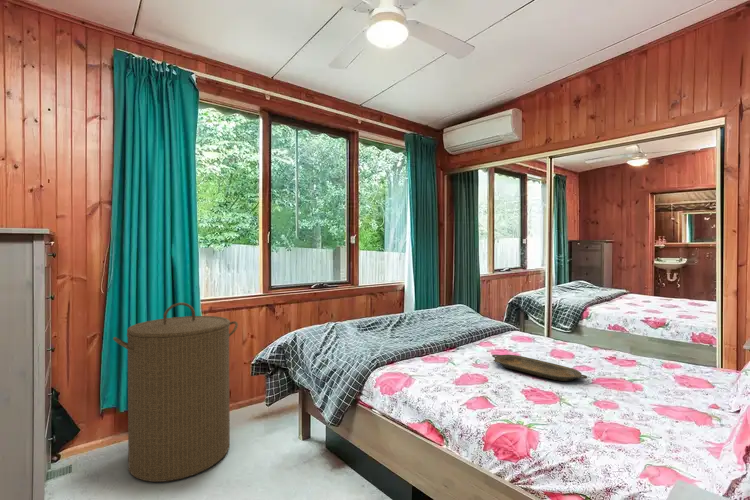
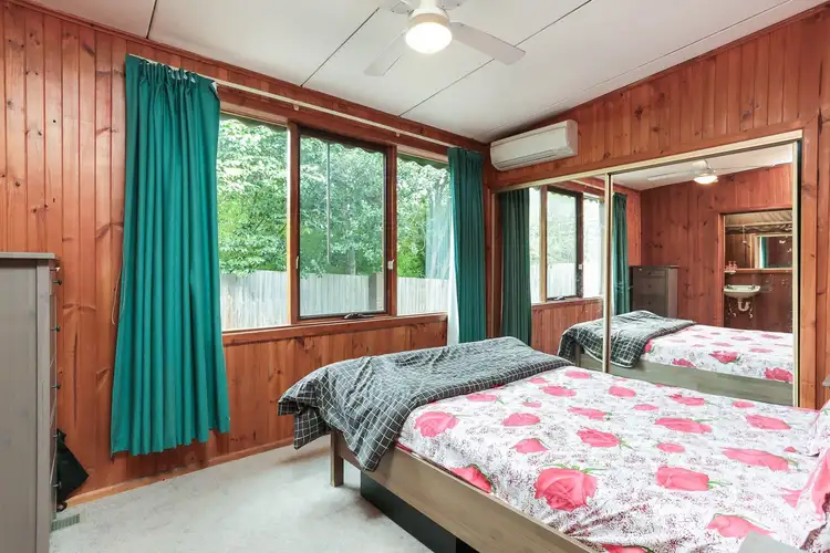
- serving tray [491,354,588,382]
- laundry hamper [112,302,239,483]
